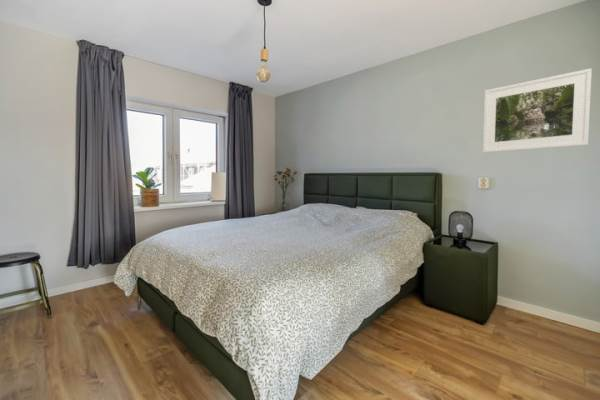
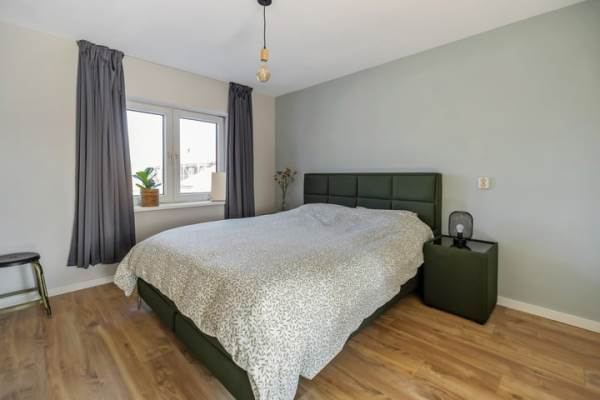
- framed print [482,68,593,154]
